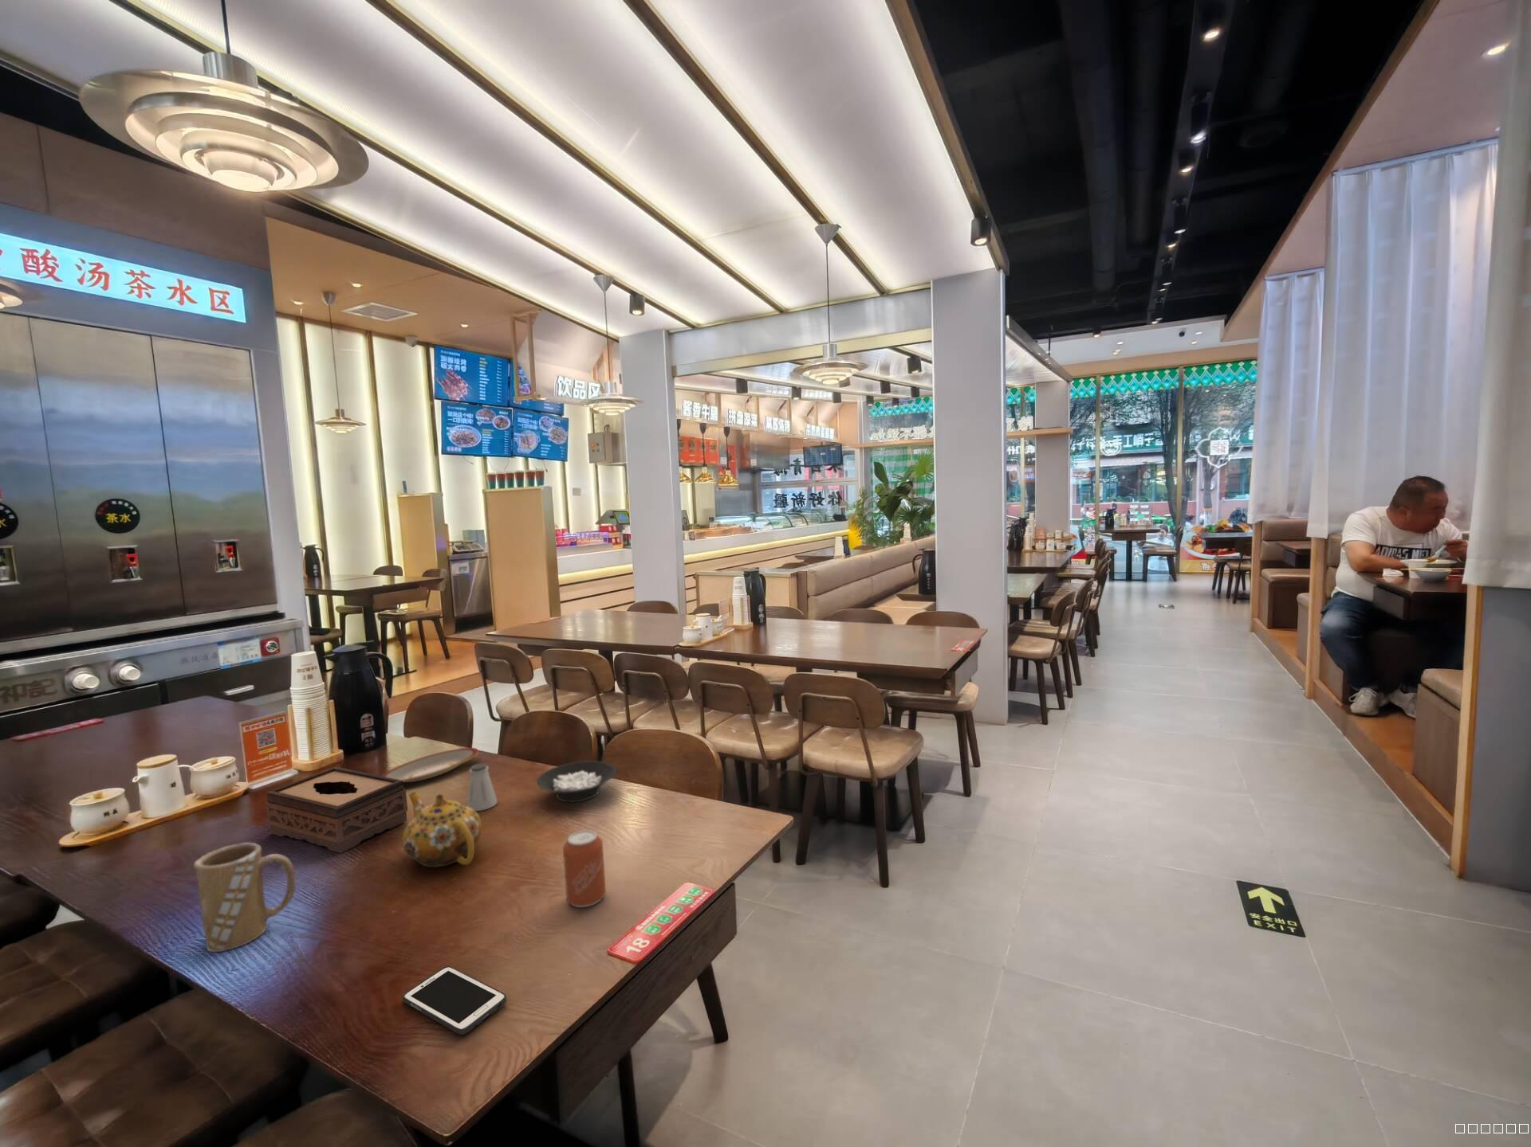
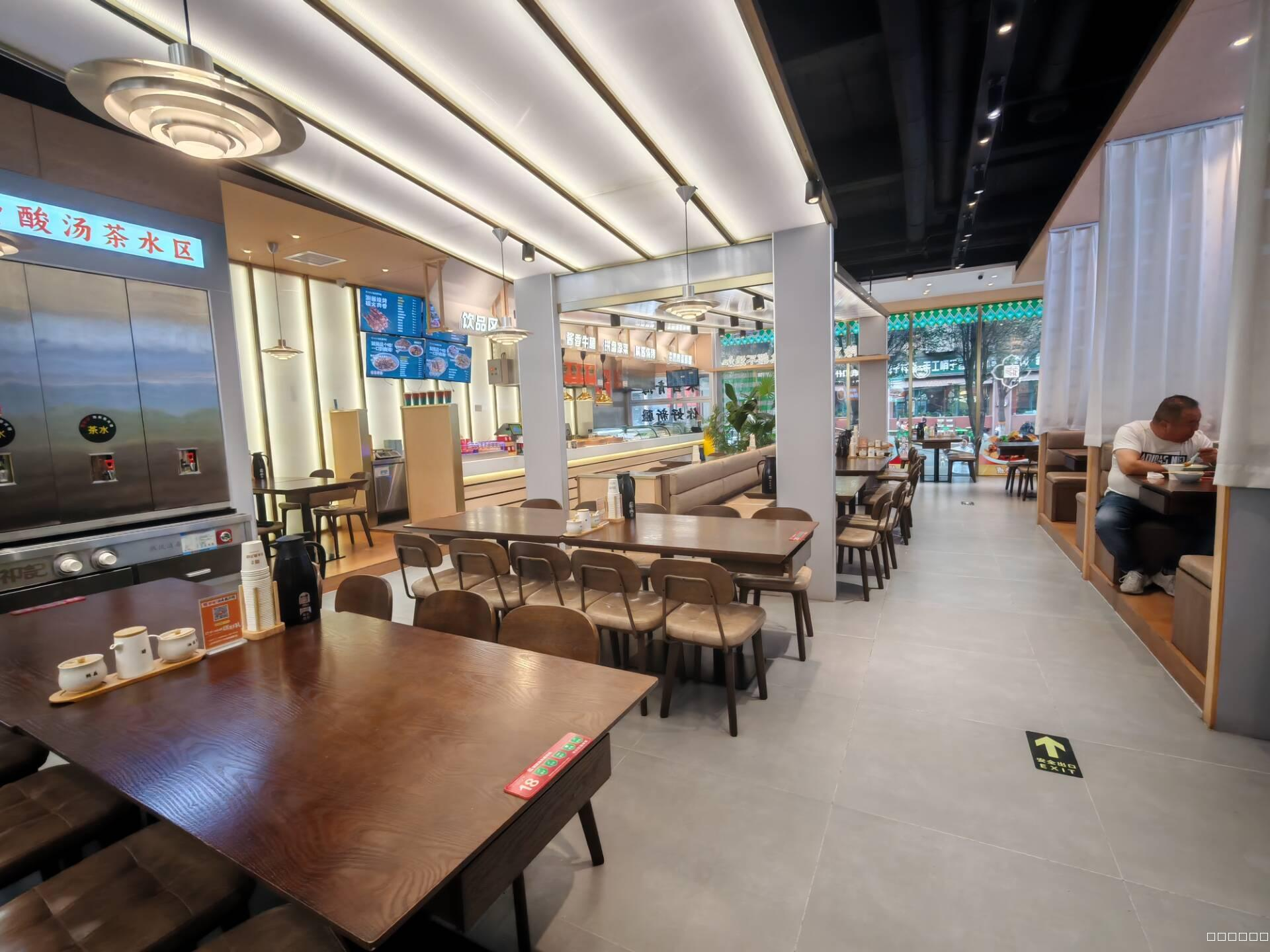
- cell phone [401,965,508,1035]
- saltshaker [465,763,498,812]
- cereal bowl [536,760,617,804]
- plate [381,747,480,783]
- teapot [401,790,482,869]
- can [562,829,606,908]
- mug [193,842,295,953]
- tissue box [265,766,409,854]
